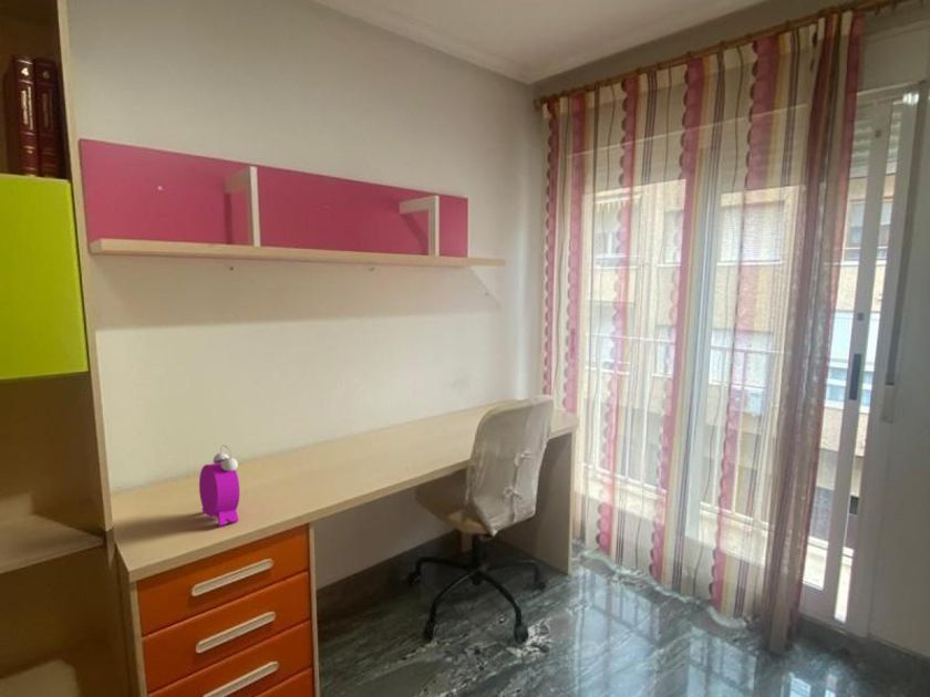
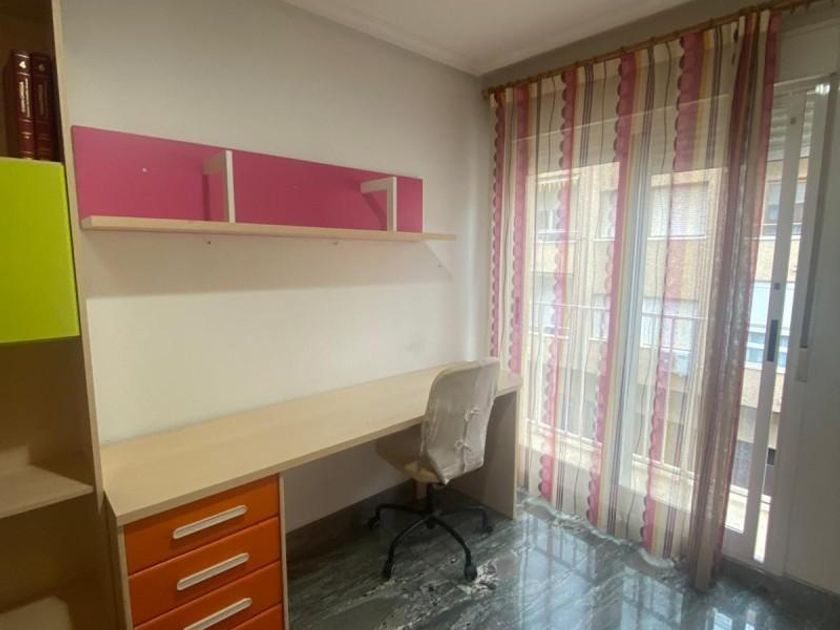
- alarm clock [198,444,240,528]
